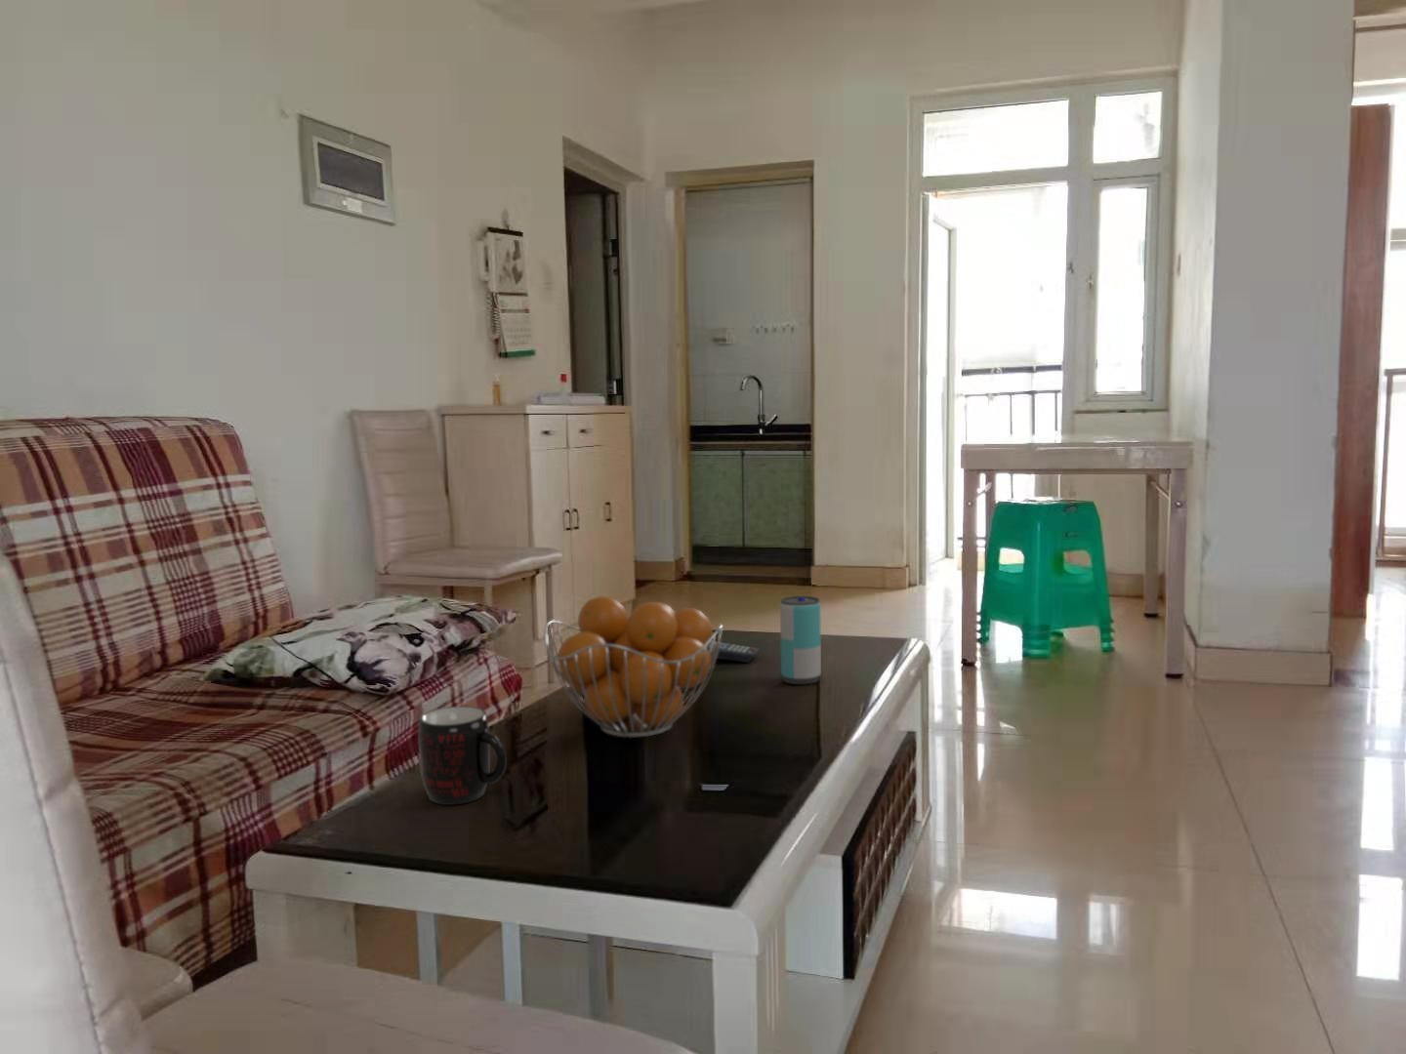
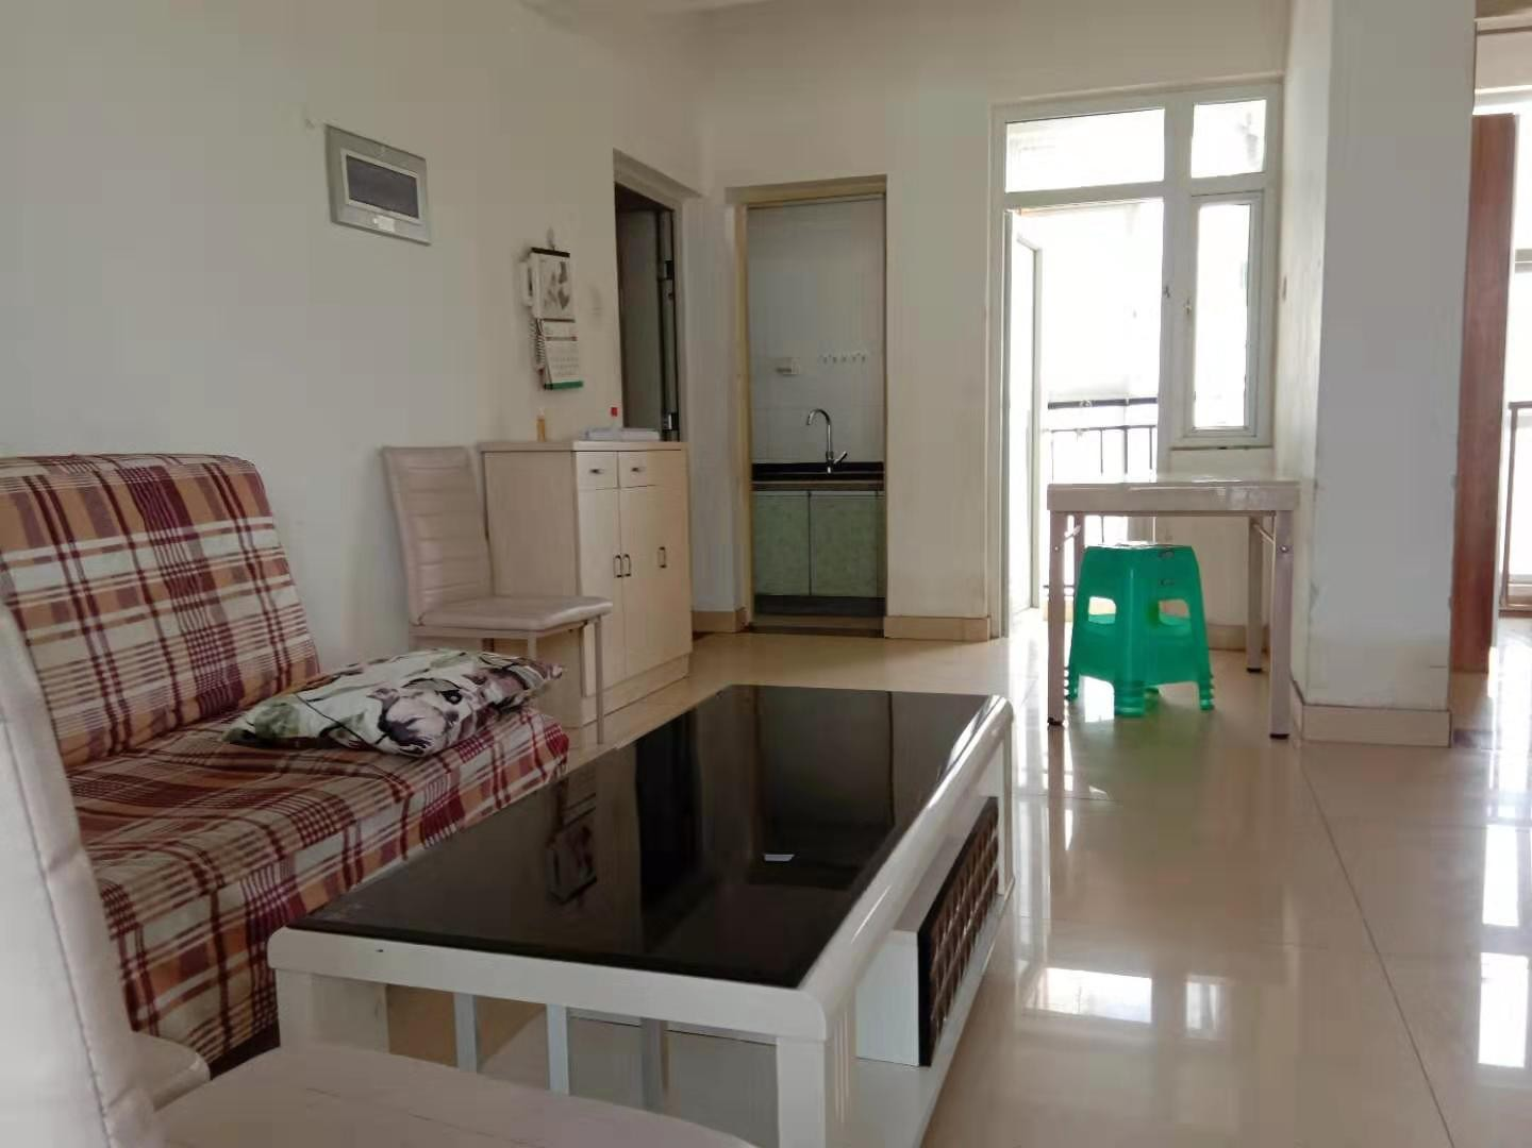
- mug [417,704,508,806]
- fruit basket [542,596,724,738]
- beverage can [779,596,823,685]
- remote control [706,641,761,663]
